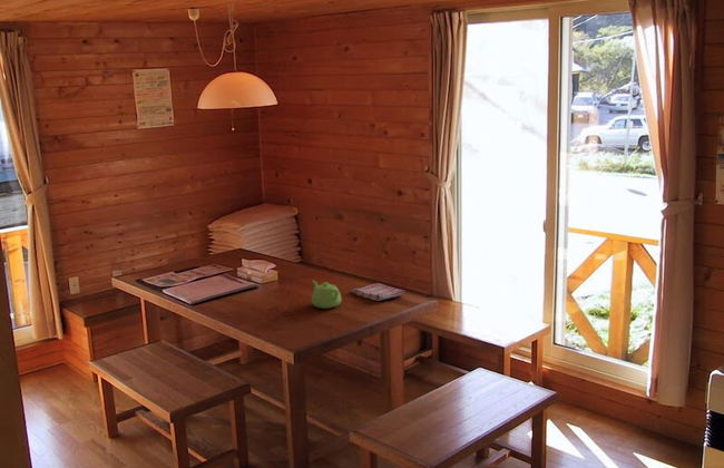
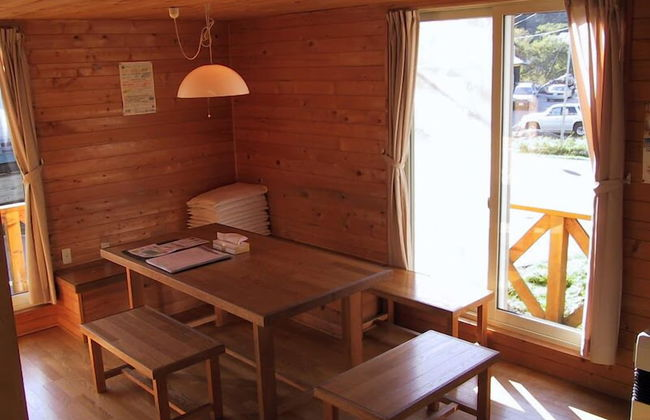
- teapot [311,279,342,310]
- dish towel [351,282,405,302]
